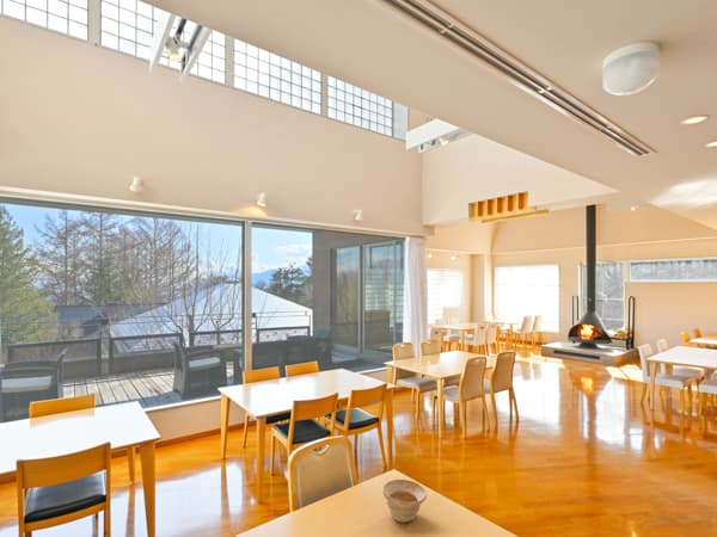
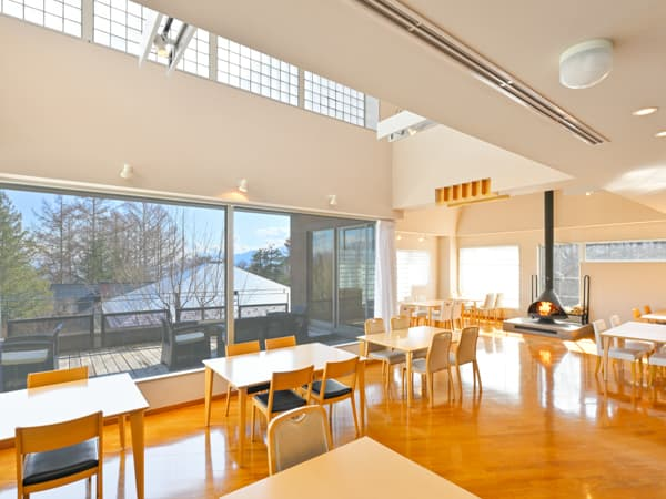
- bowl [381,479,428,524]
